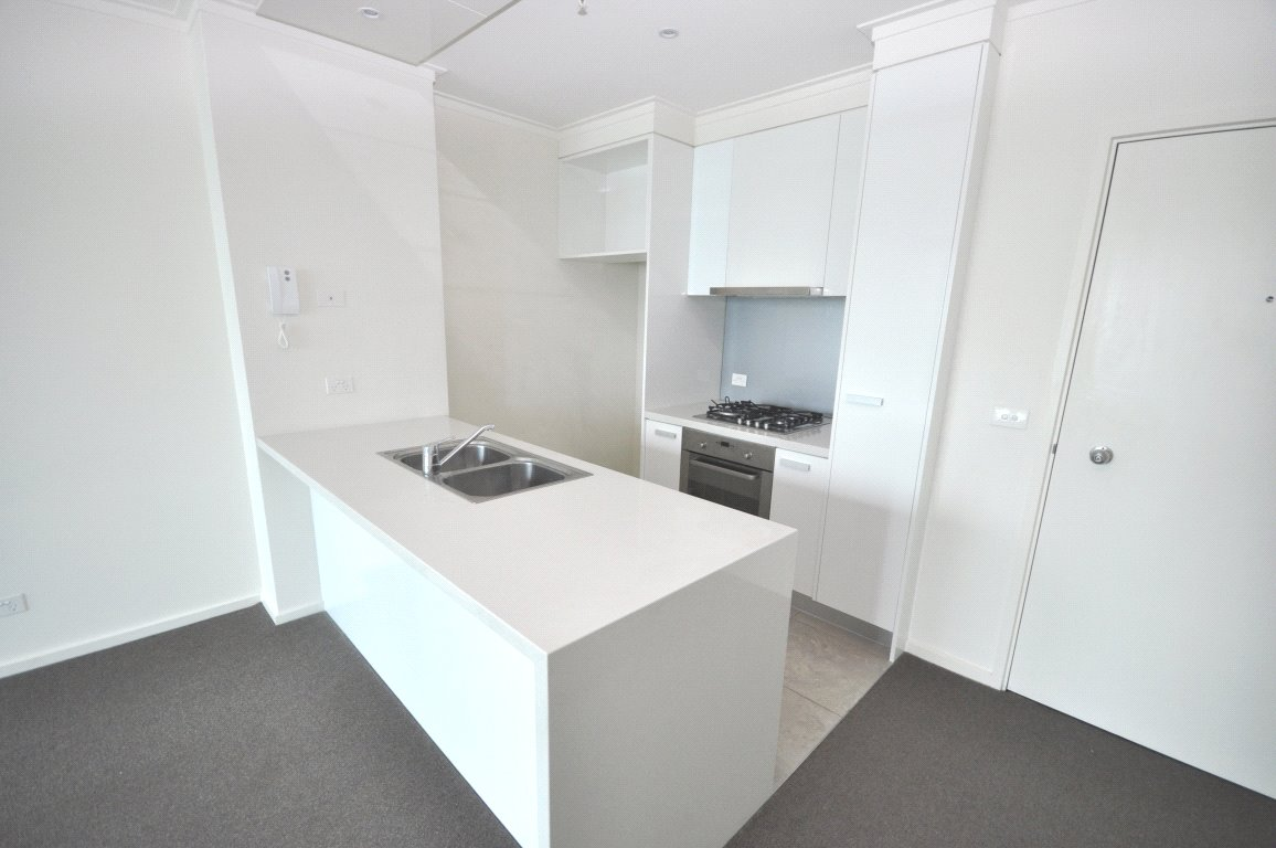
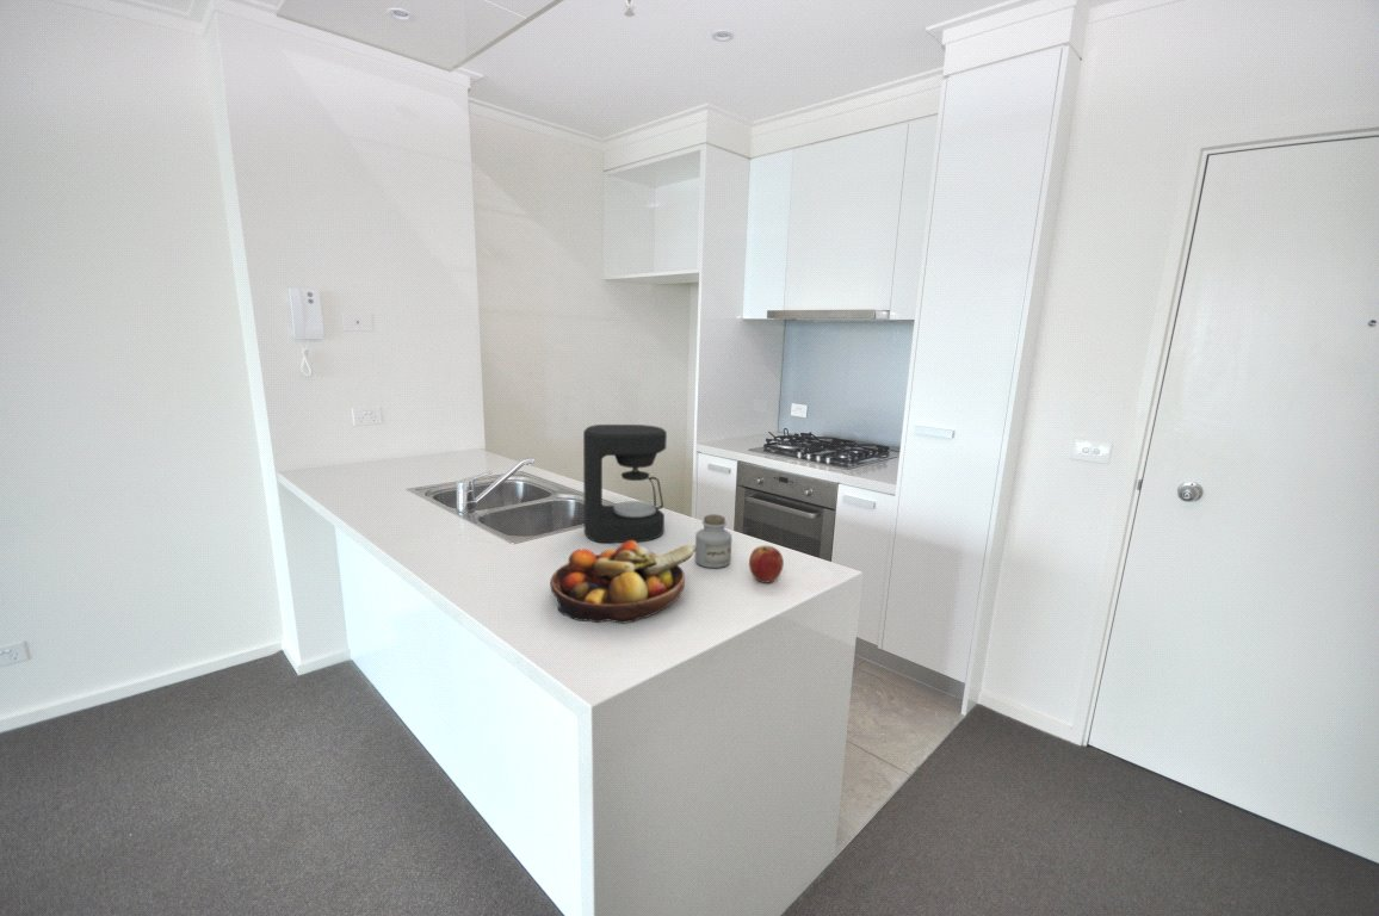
+ fruit bowl [549,540,697,624]
+ coffee maker [582,423,668,544]
+ jar [694,513,732,569]
+ apple [748,545,785,583]
